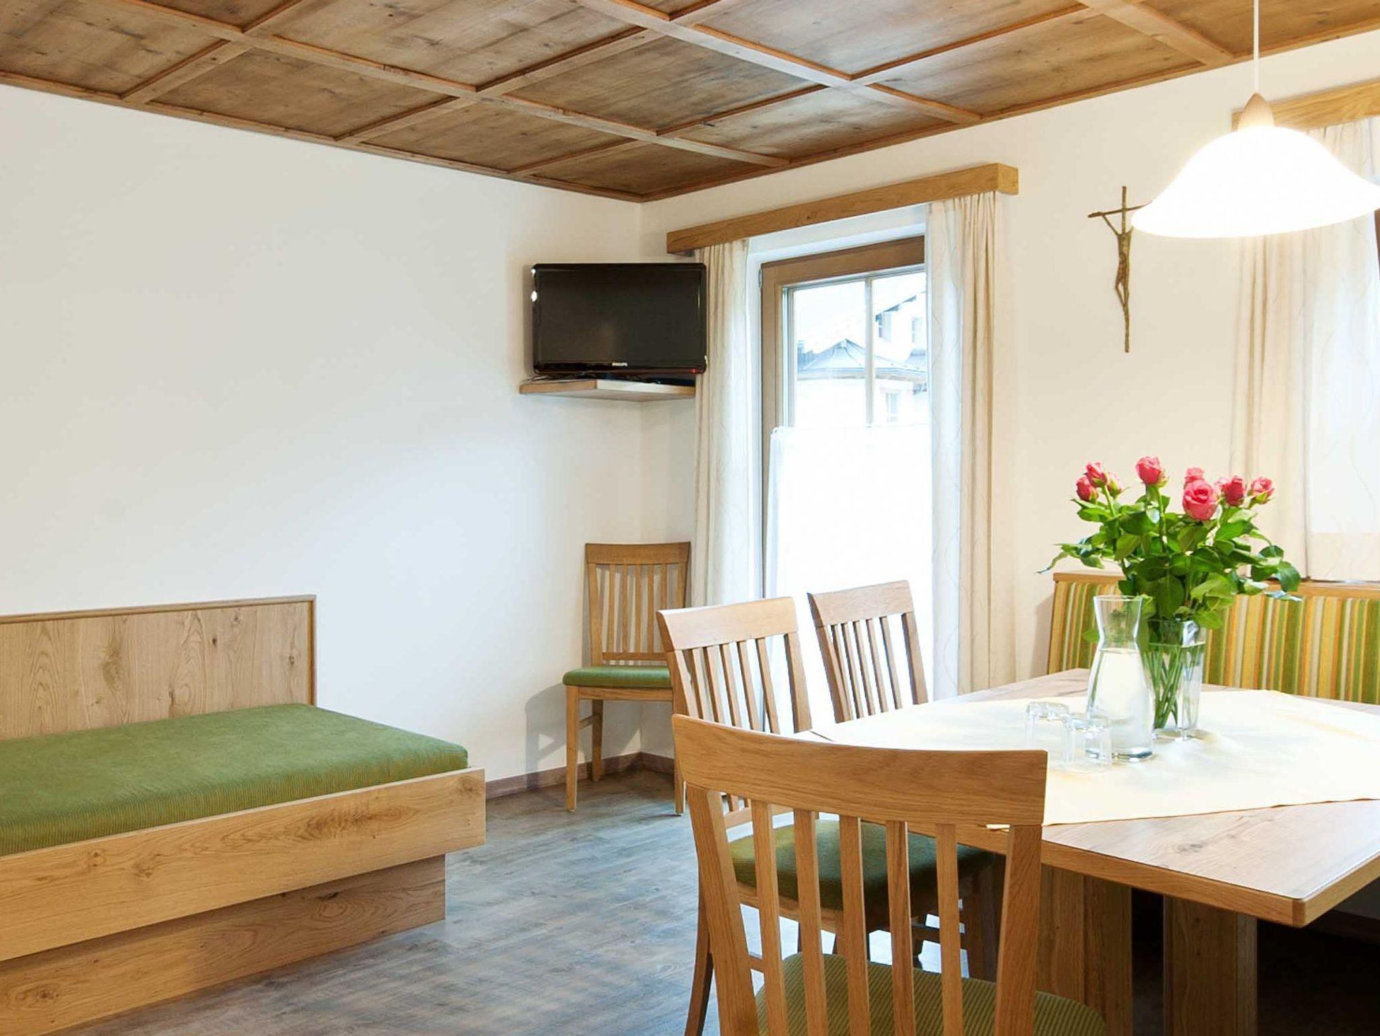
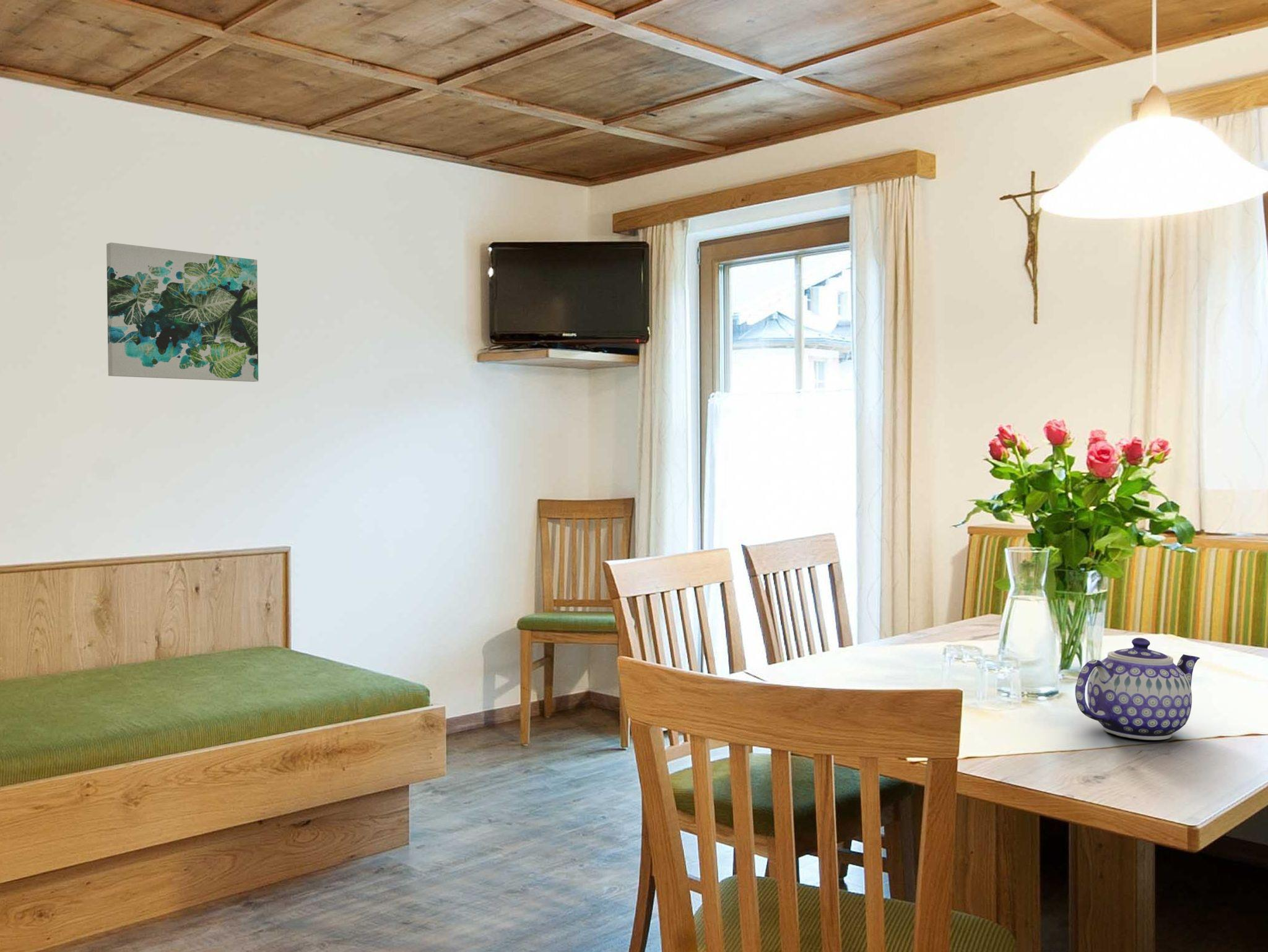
+ wall art [106,242,259,383]
+ teapot [1075,637,1201,741]
